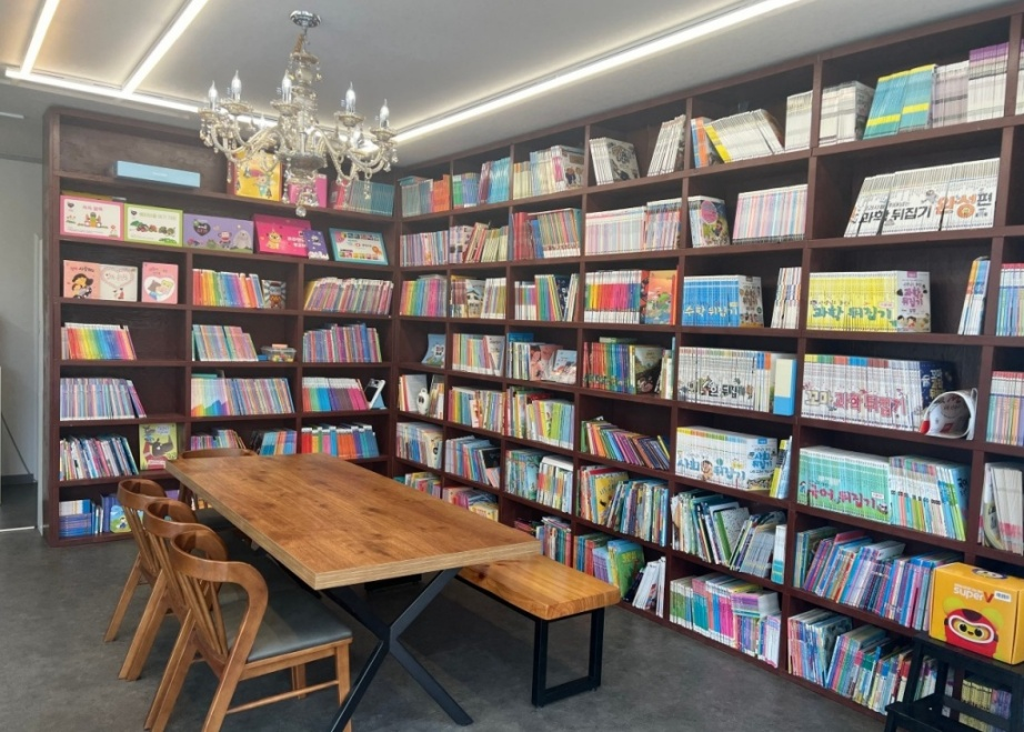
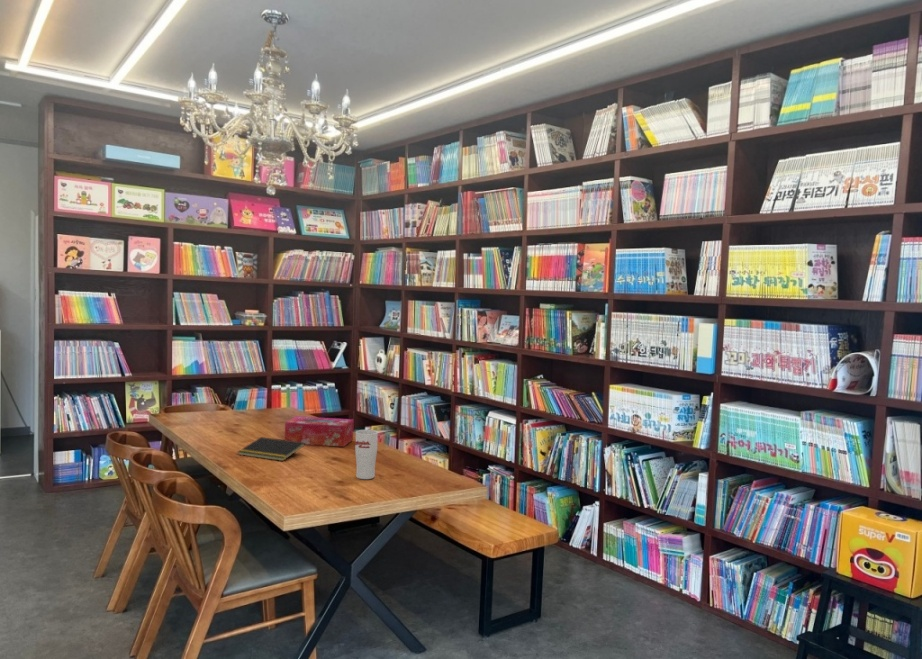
+ notepad [237,436,306,462]
+ tissue box [284,415,355,448]
+ cup [354,429,379,480]
